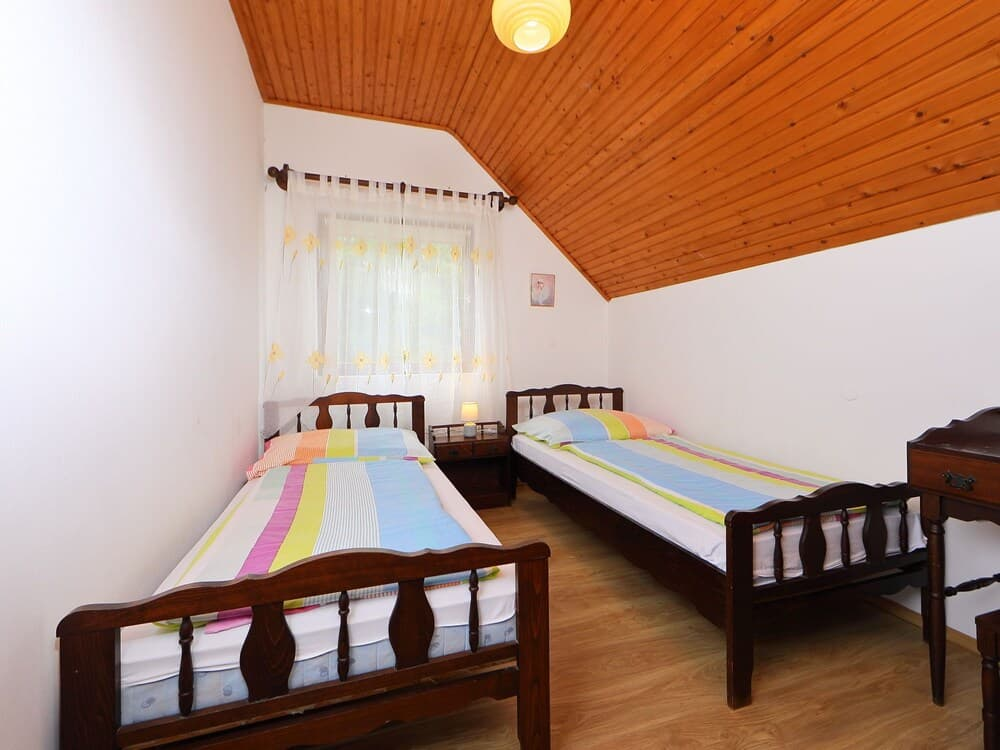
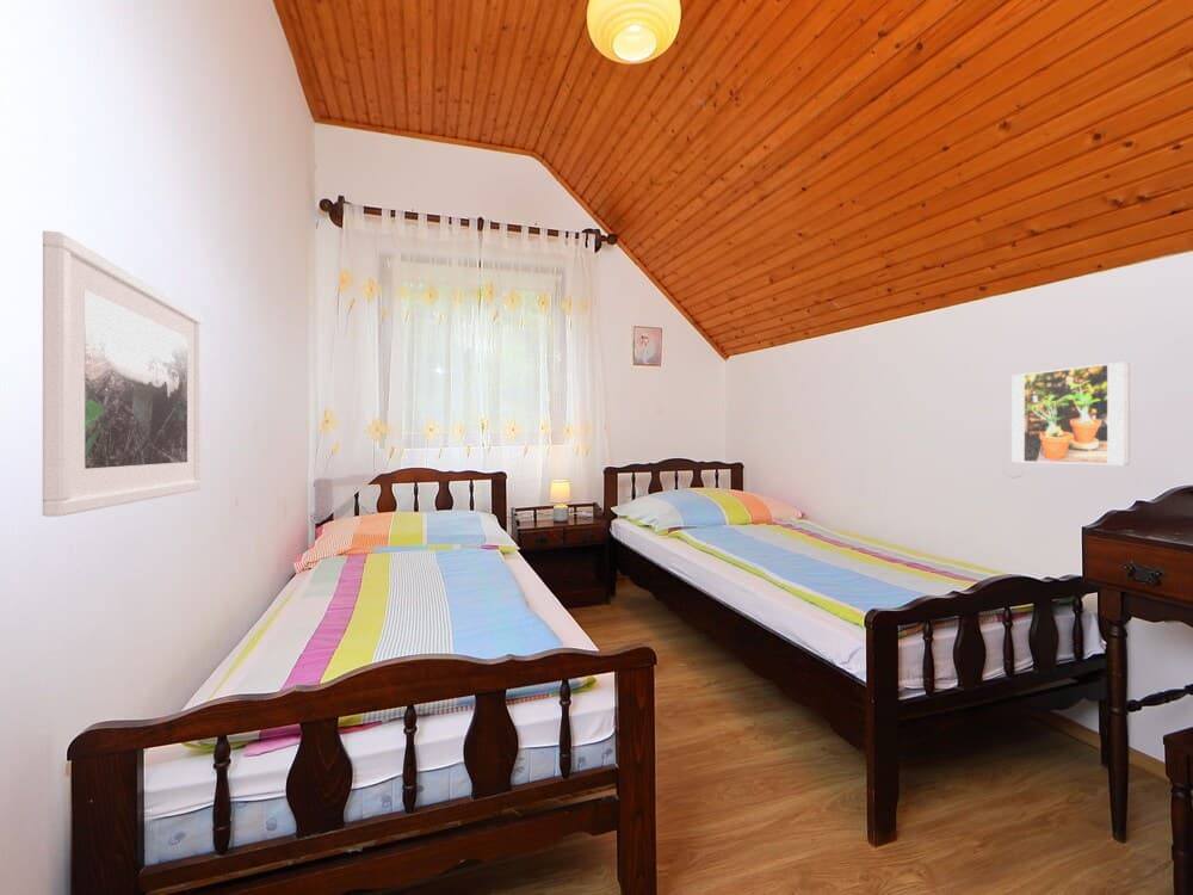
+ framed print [1010,360,1131,465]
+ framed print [42,229,203,518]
